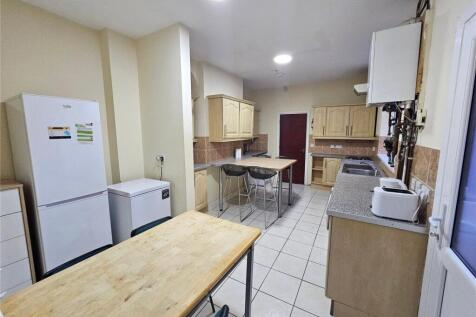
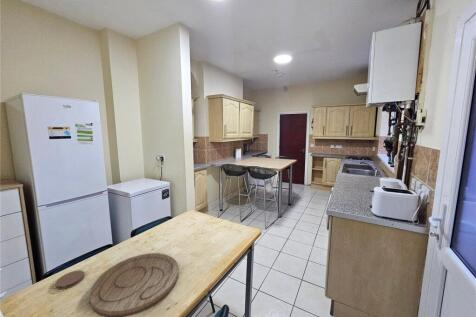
+ coaster [54,269,85,290]
+ cutting board [88,252,179,317]
